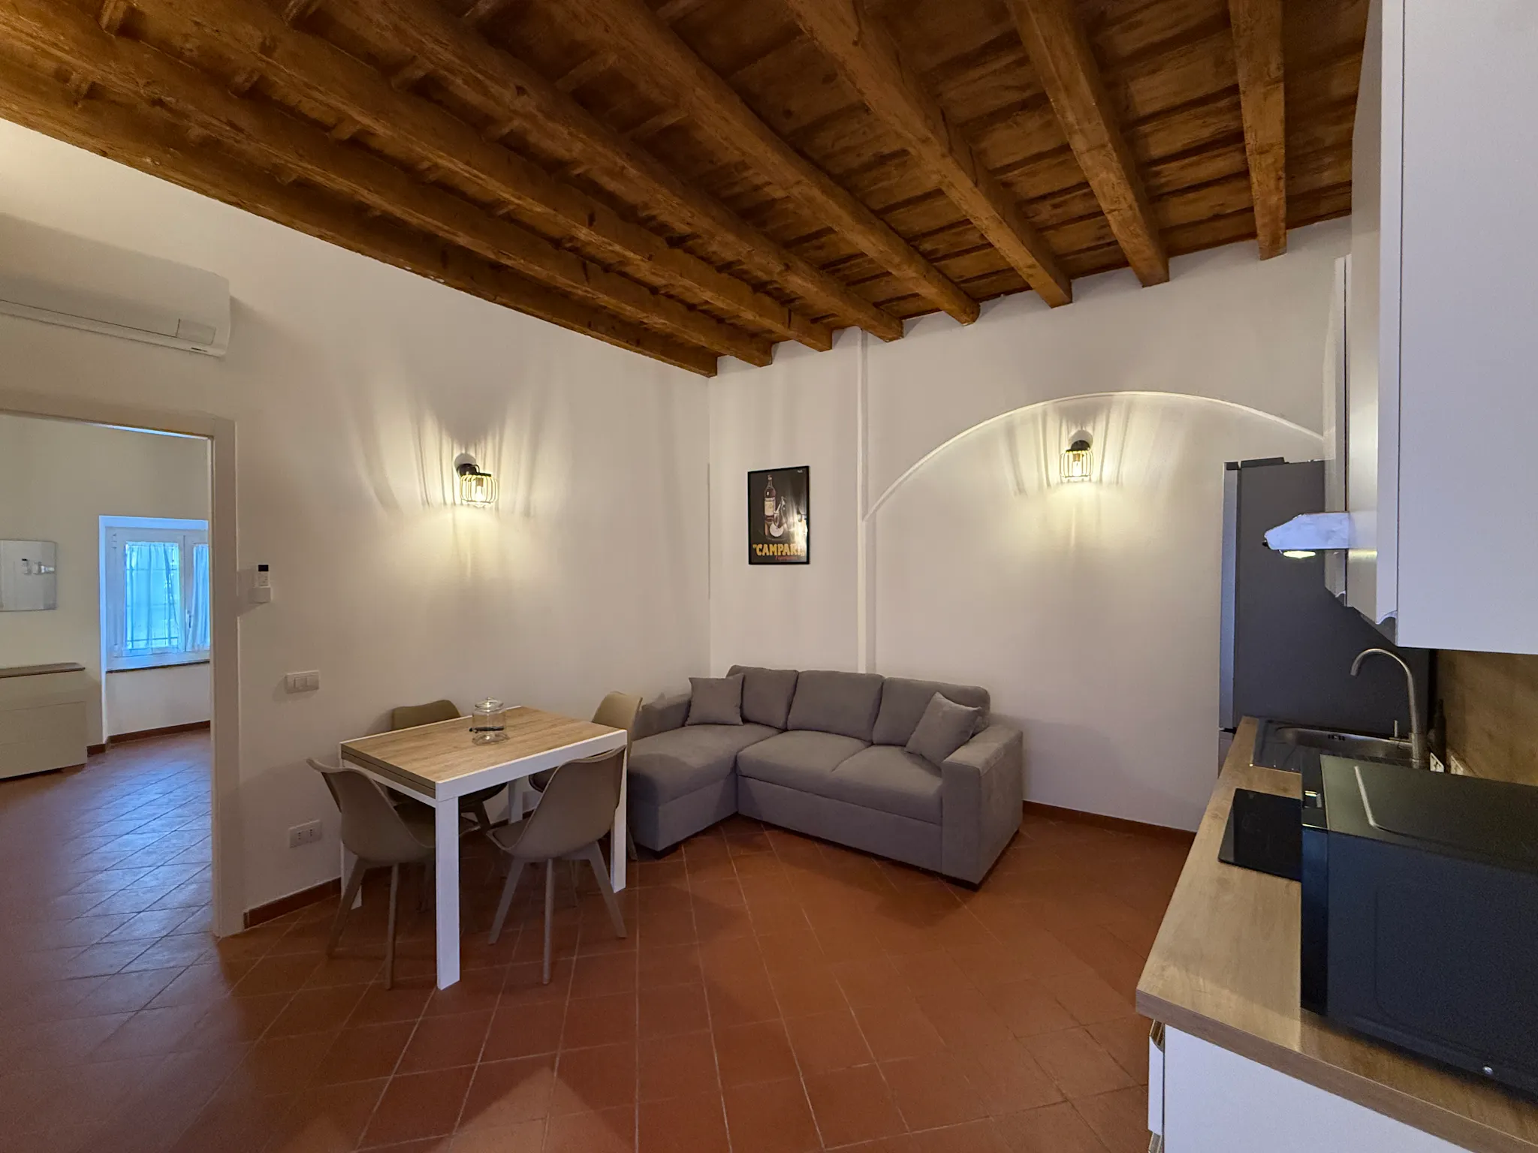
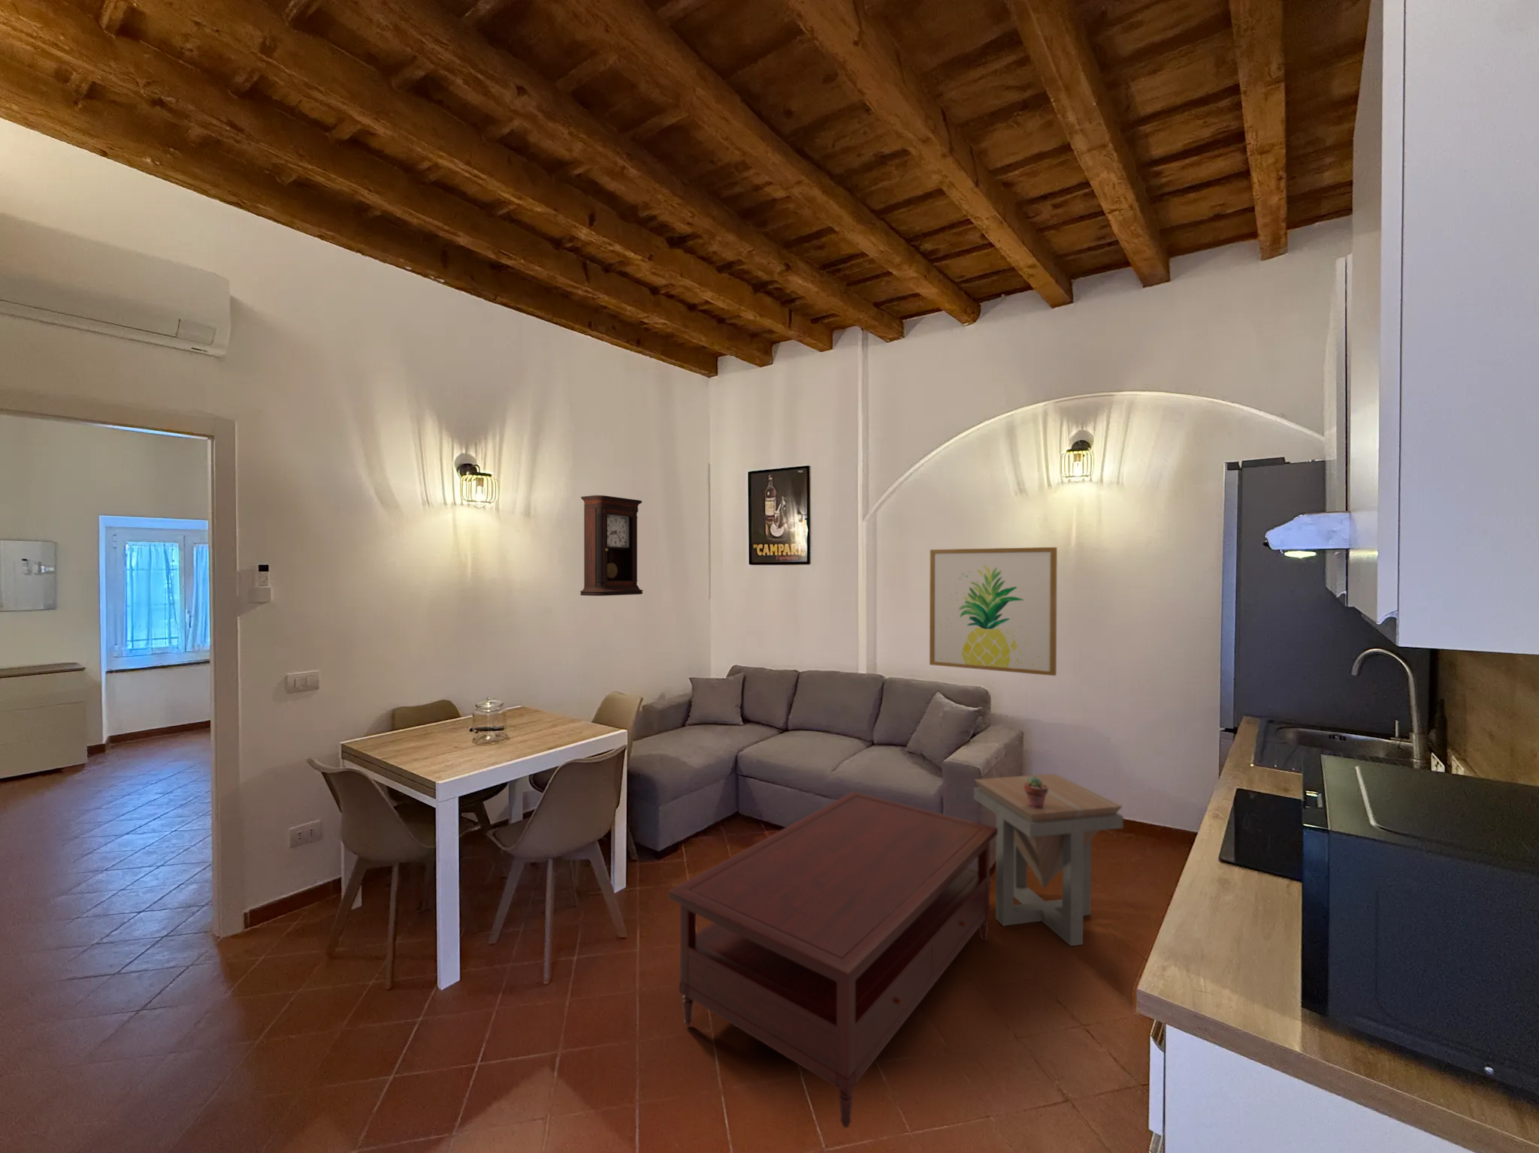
+ side table [973,773,1125,947]
+ potted succulent [1024,776,1047,809]
+ wall art [928,546,1058,676]
+ pendulum clock [579,494,643,597]
+ coffee table [668,791,997,1129]
